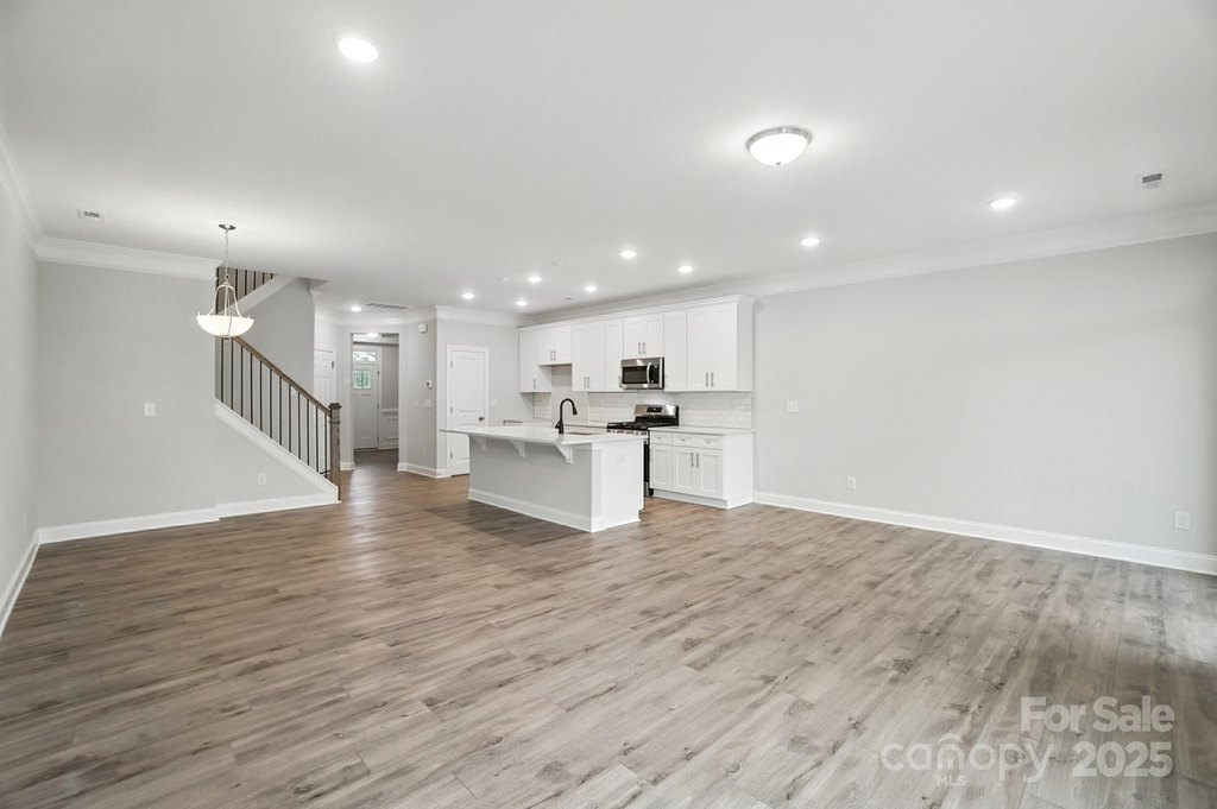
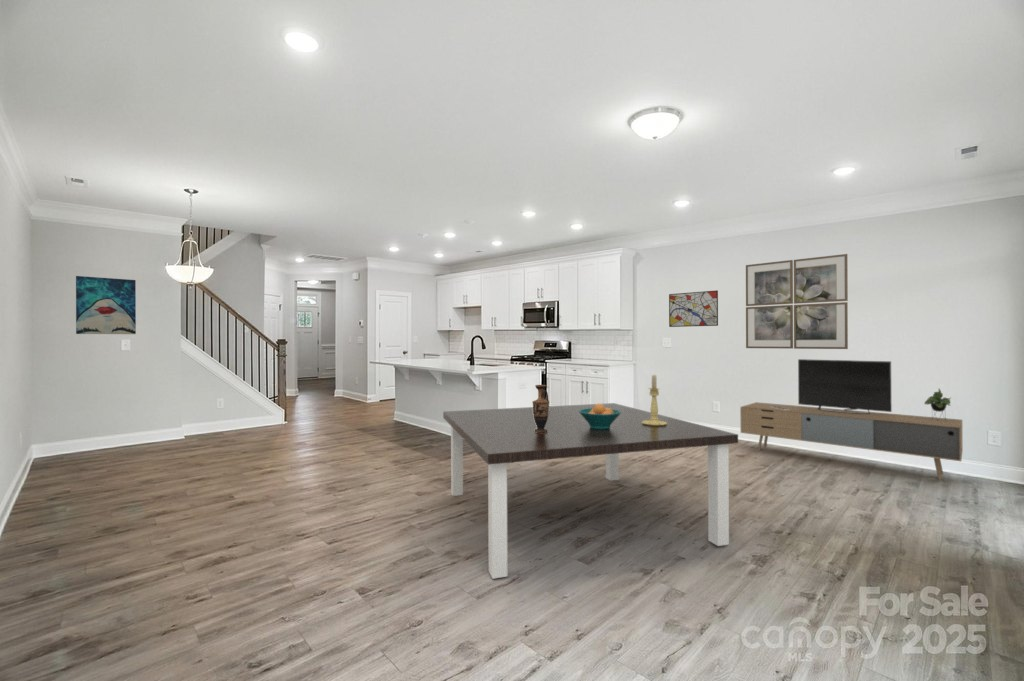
+ candle holder [642,373,667,426]
+ media console [739,358,964,481]
+ wall art [75,275,137,335]
+ wall art [745,253,849,350]
+ vase [532,384,550,433]
+ wall art [668,289,719,328]
+ dining table [442,402,739,580]
+ fruit bowl [579,403,621,429]
